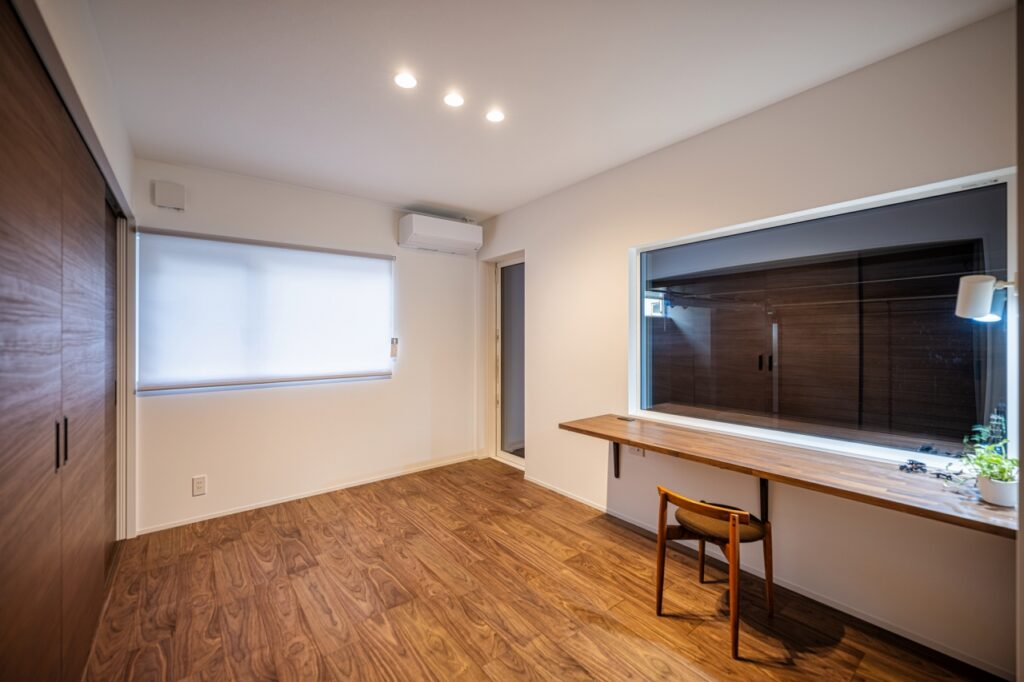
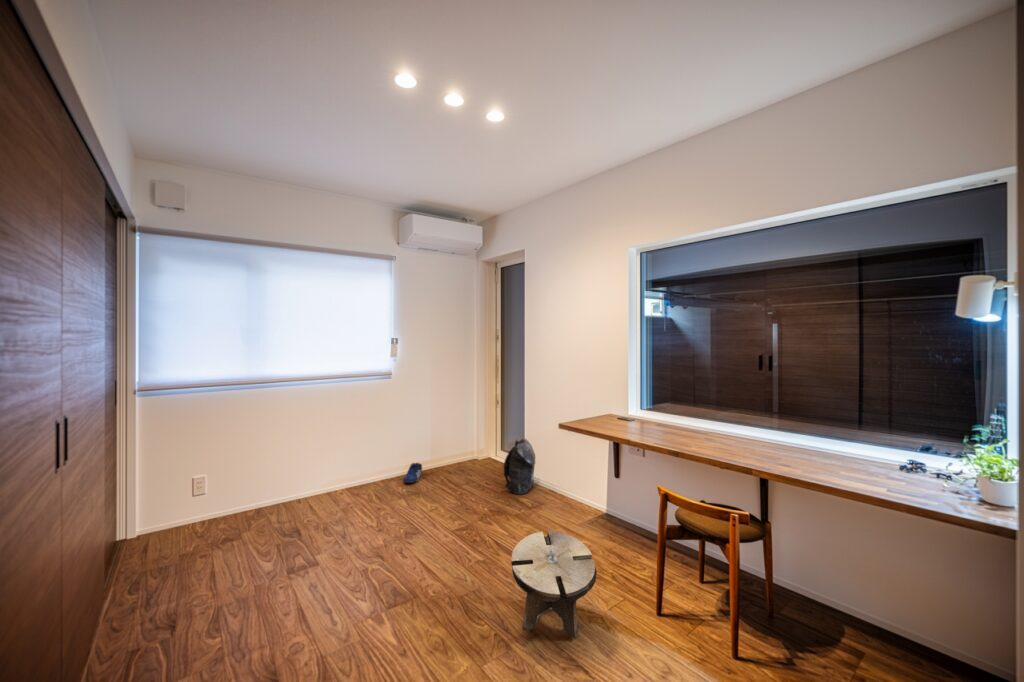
+ shoe [402,462,423,484]
+ stool [510,530,598,640]
+ backpack [503,437,536,496]
